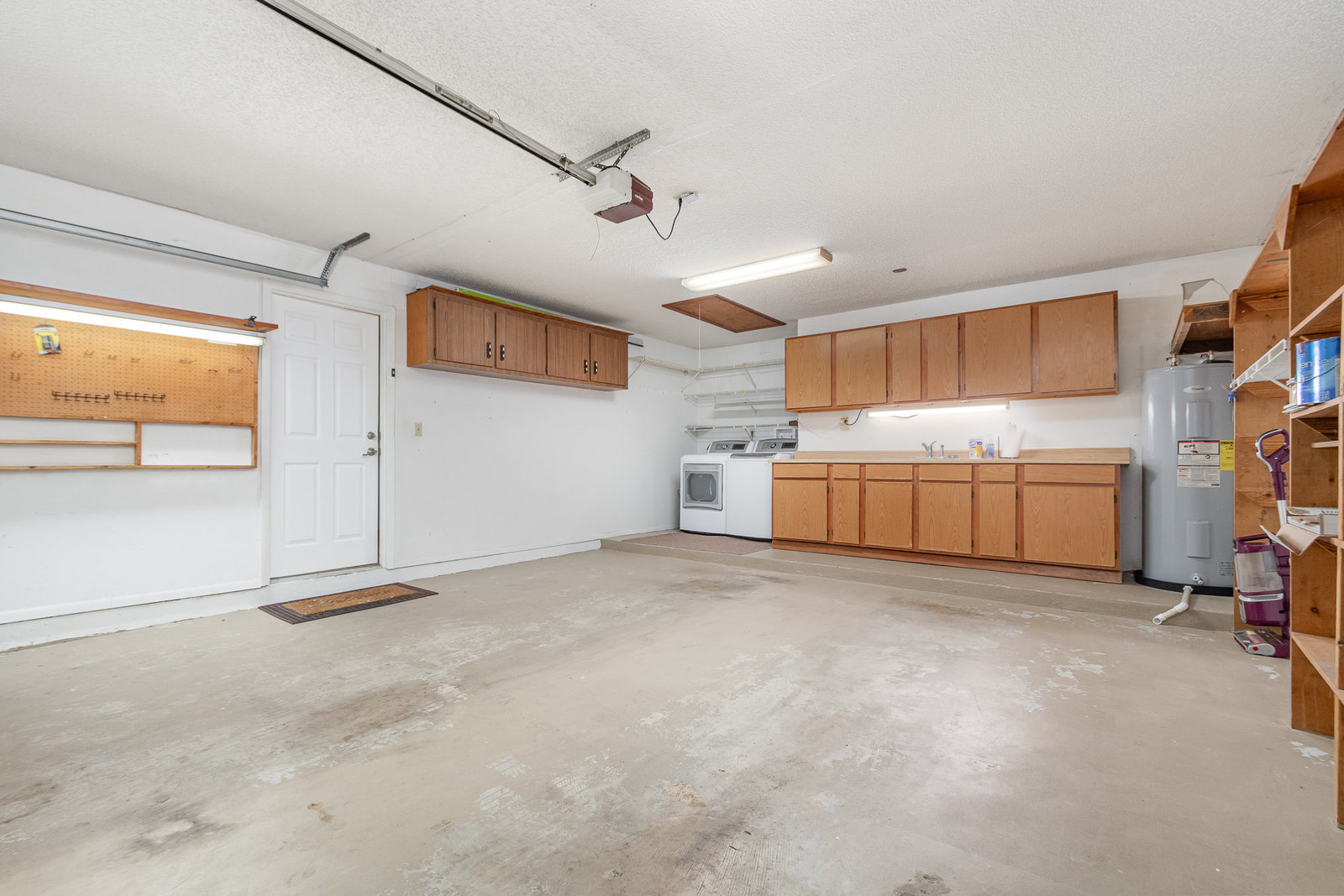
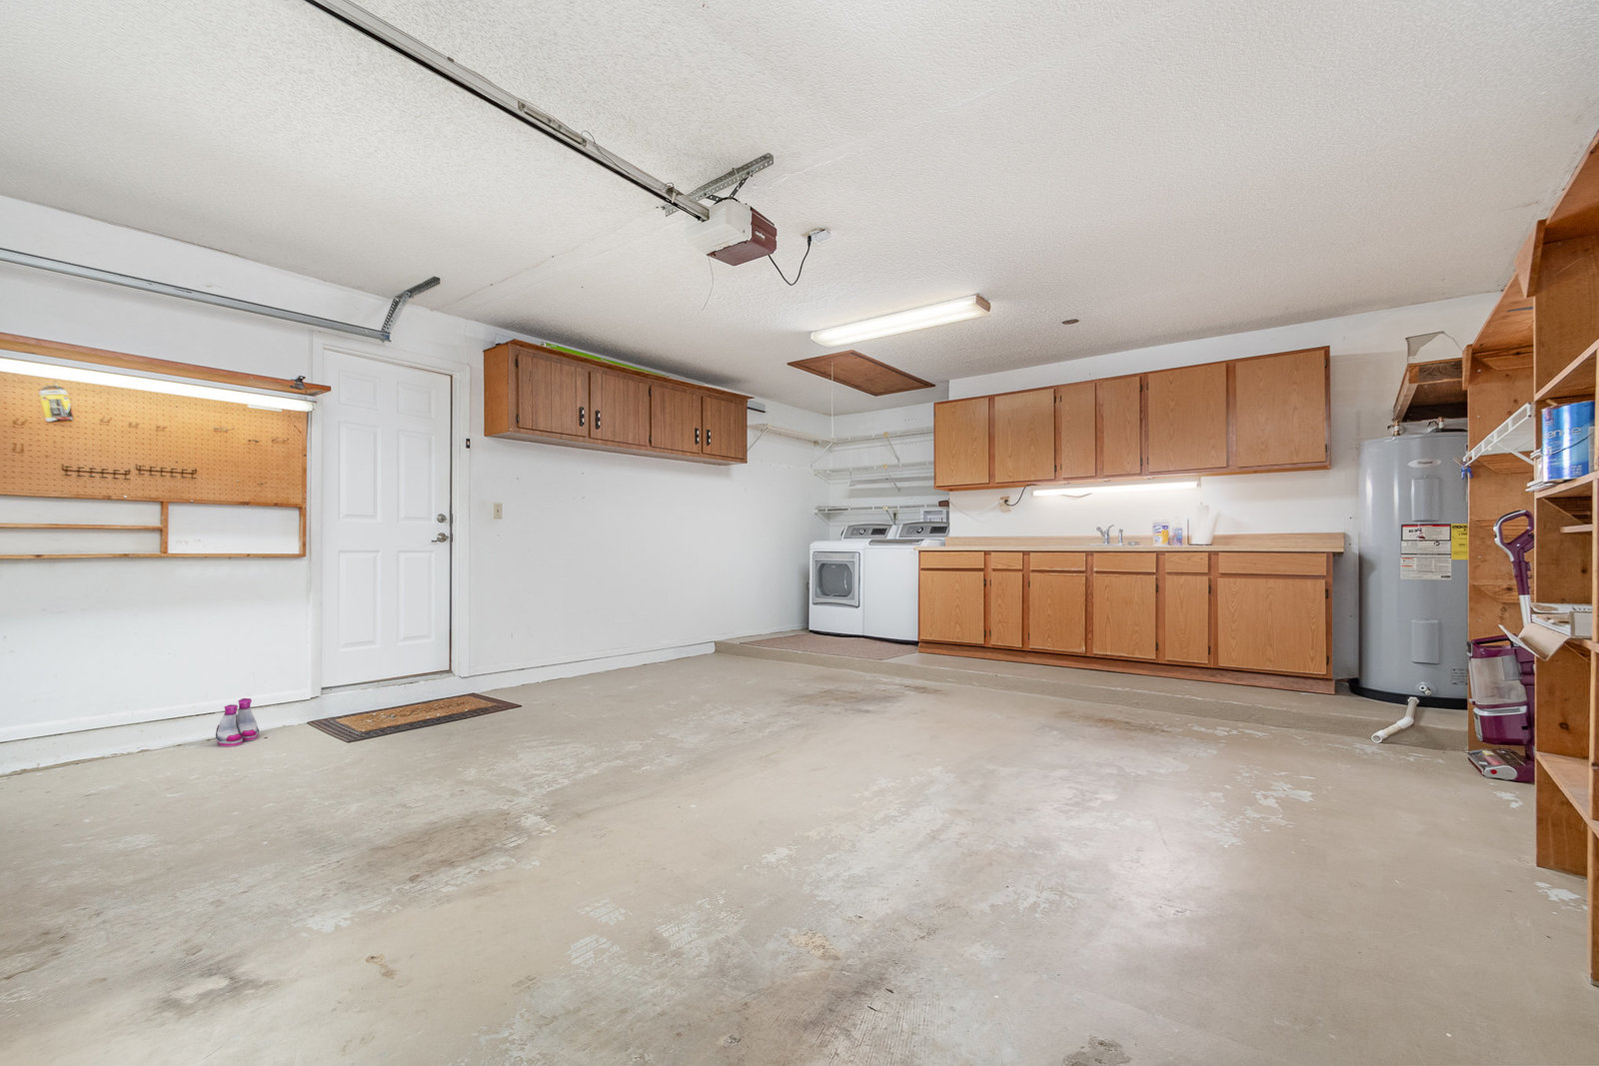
+ boots [215,697,259,747]
